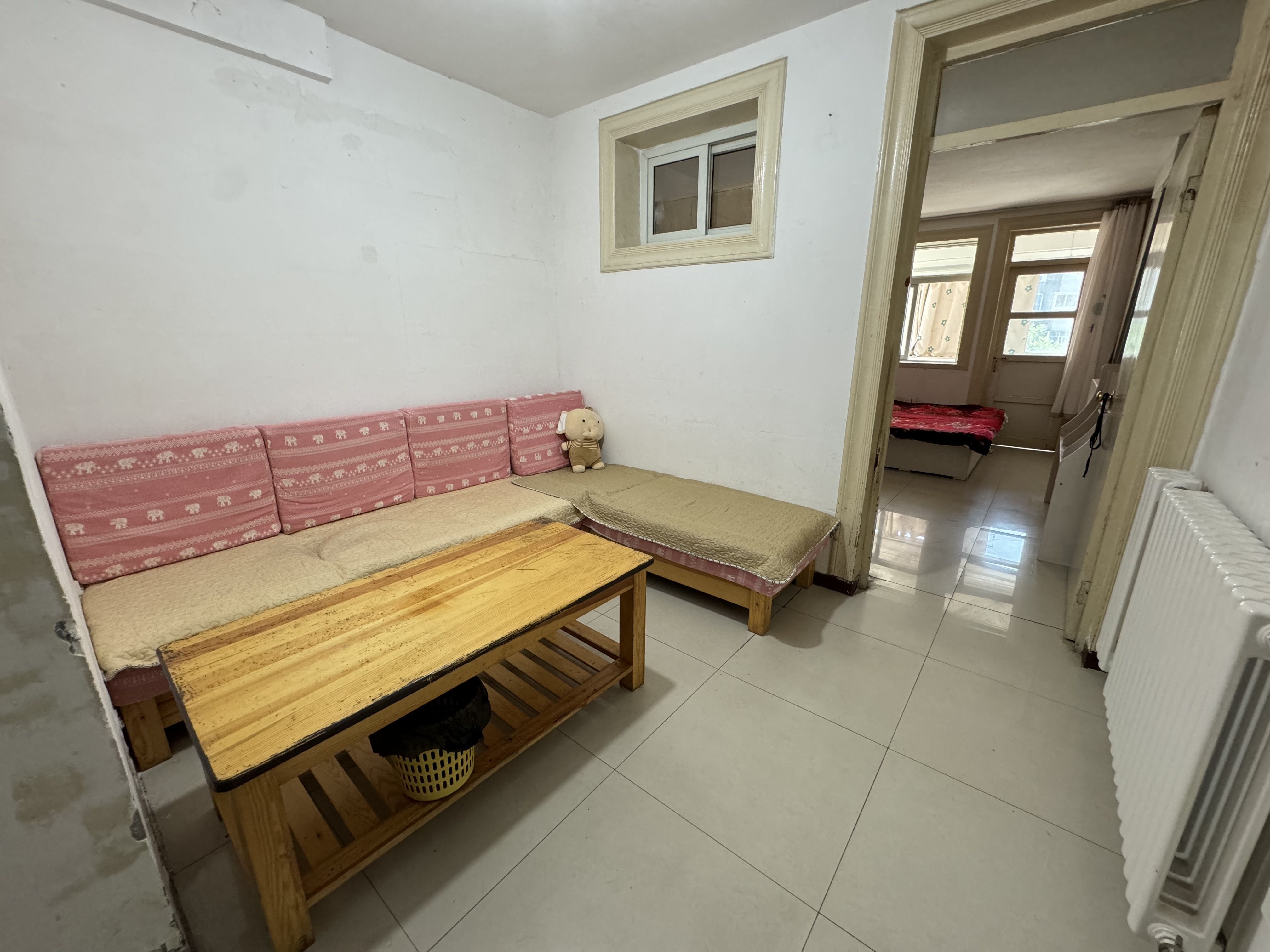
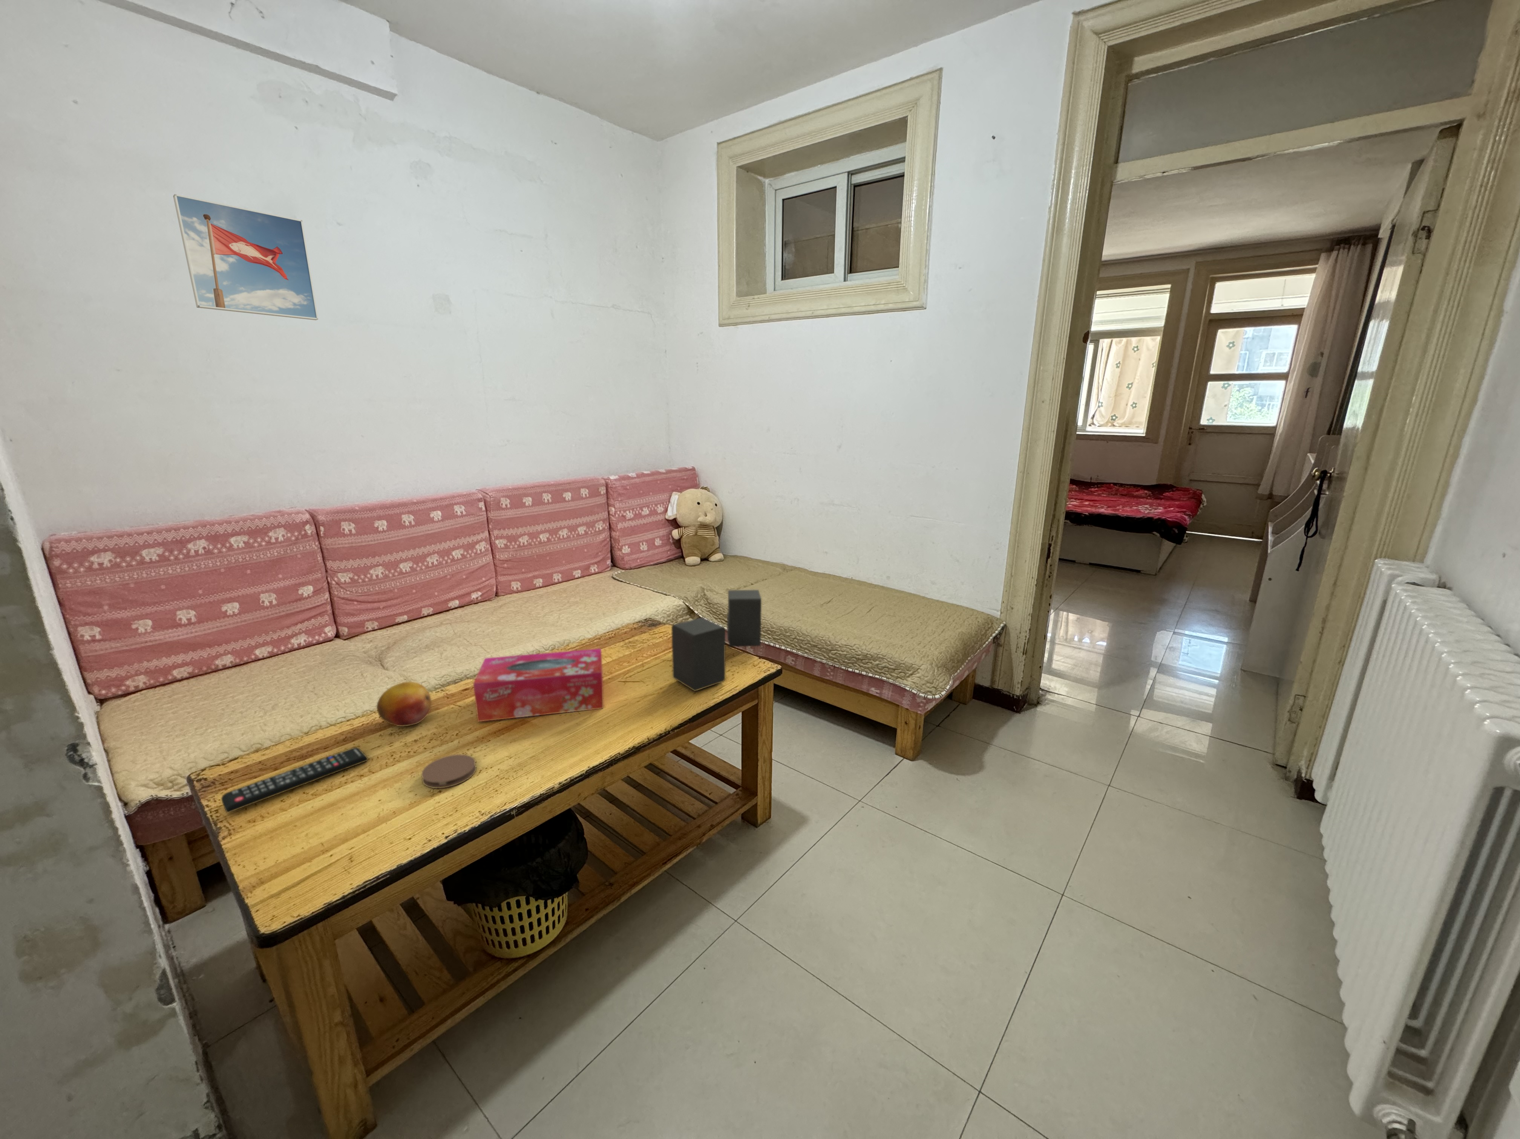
+ remote control [221,747,369,814]
+ coaster [421,754,476,788]
+ speaker [671,590,762,692]
+ tissue box [473,648,604,721]
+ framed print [172,194,318,321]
+ fruit [376,681,432,727]
